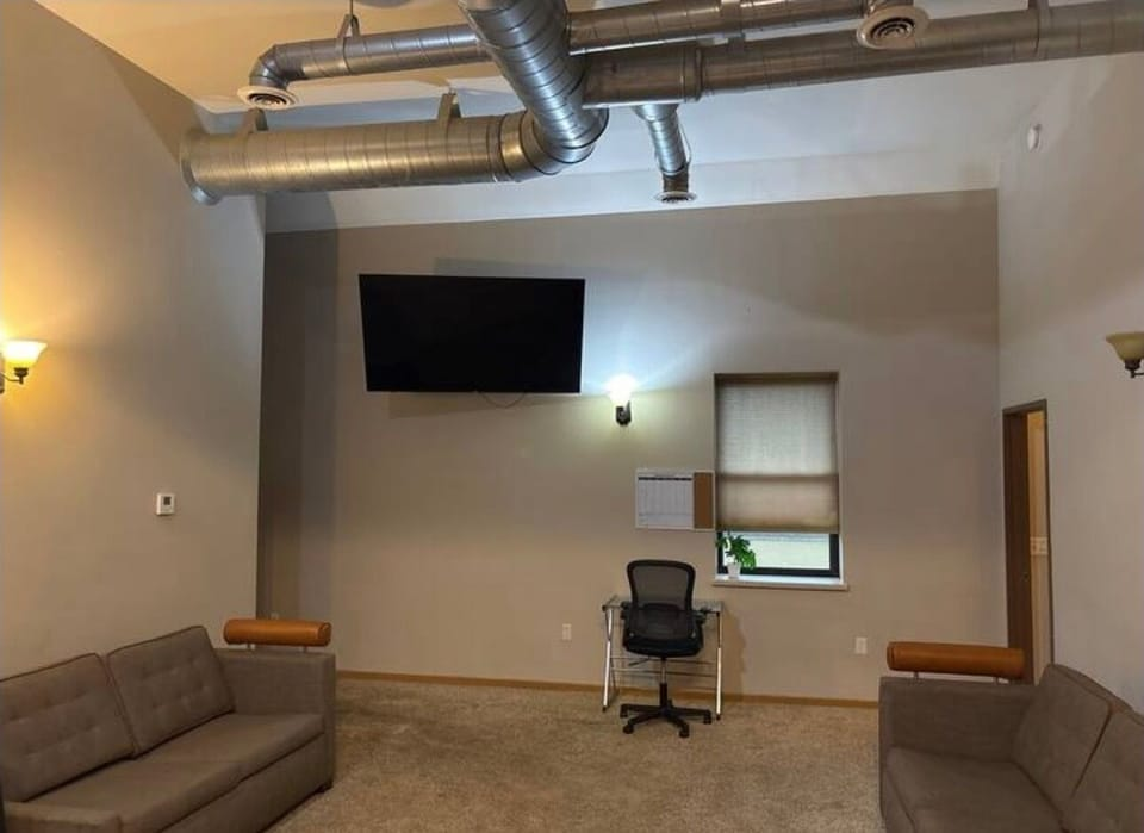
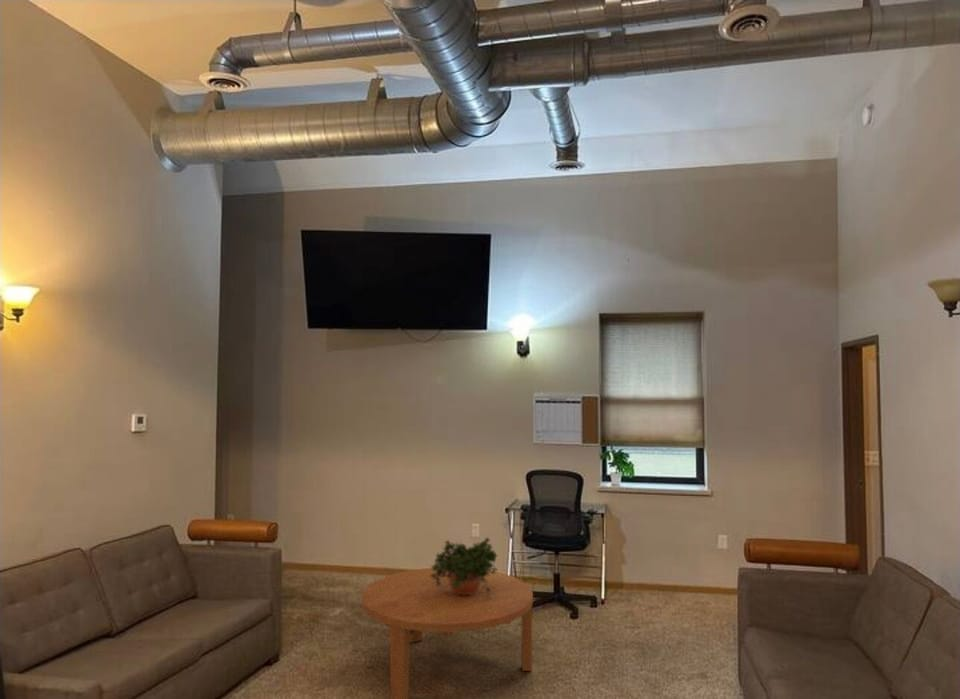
+ potted plant [430,536,499,596]
+ coffee table [361,567,534,699]
